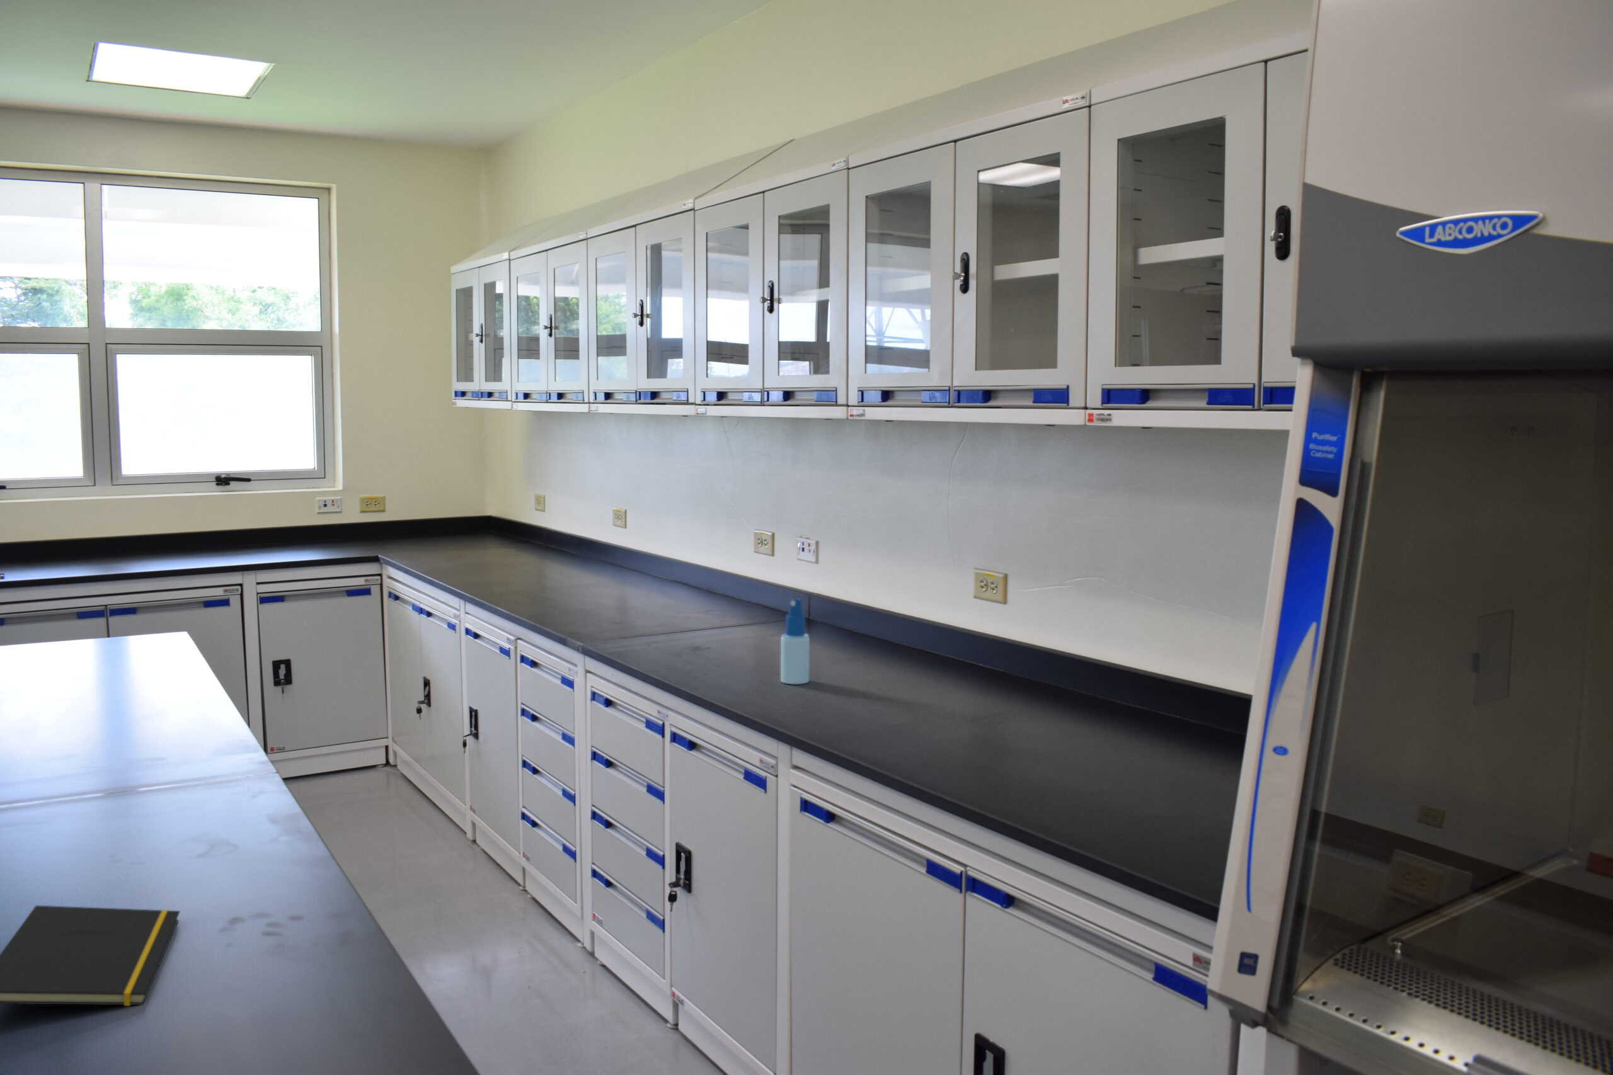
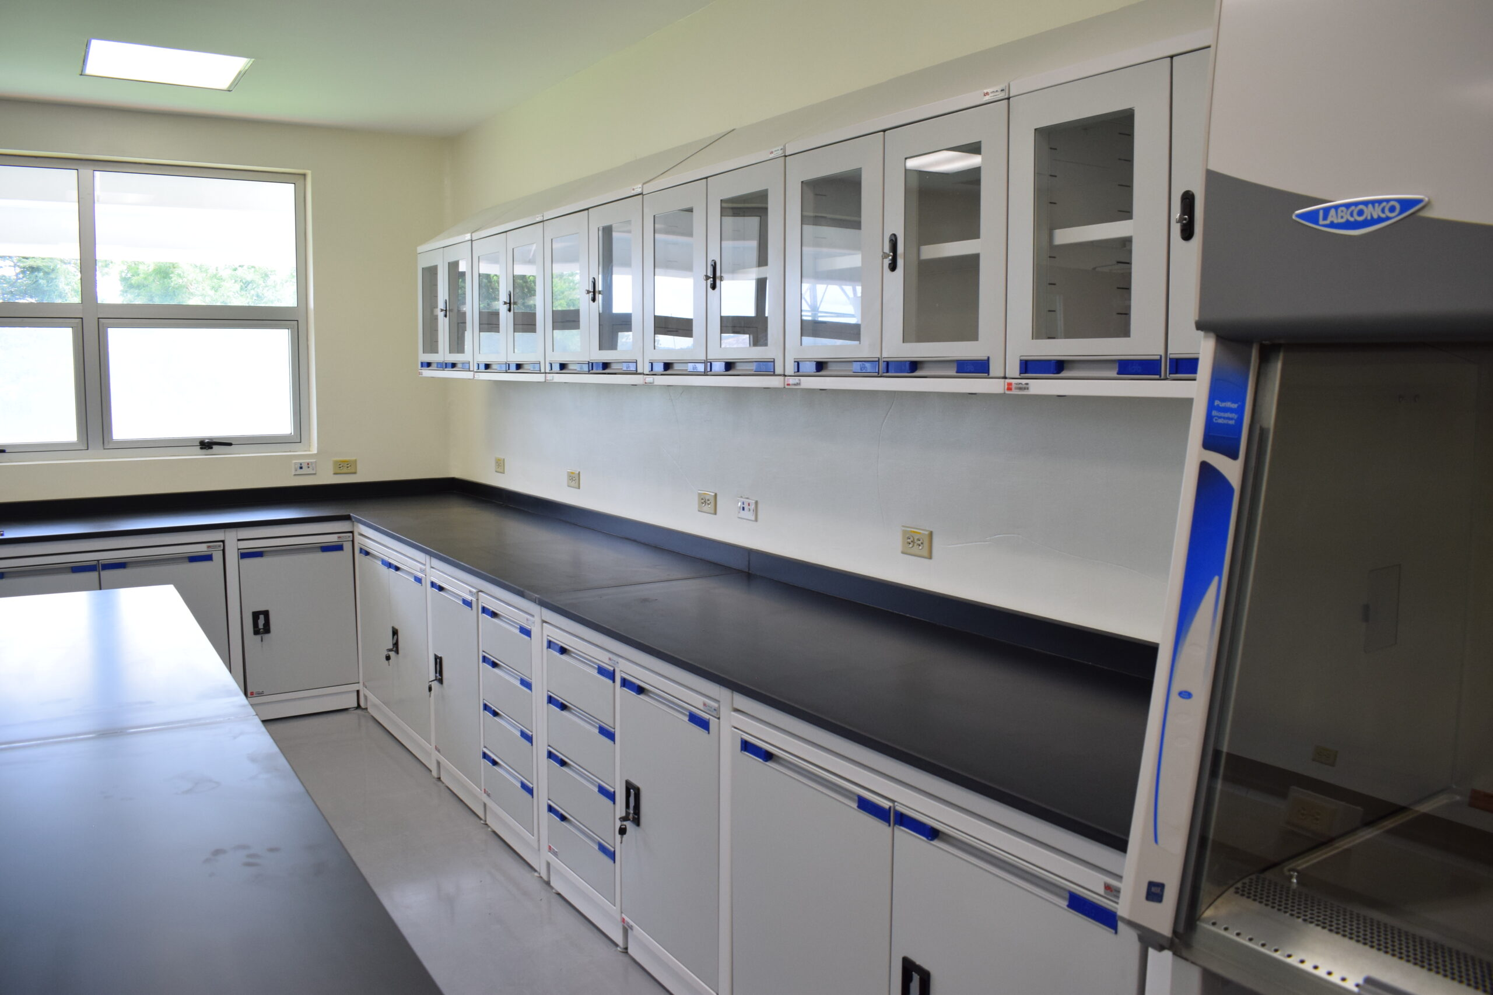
- spray bottle [780,597,810,685]
- notepad [0,905,181,1007]
